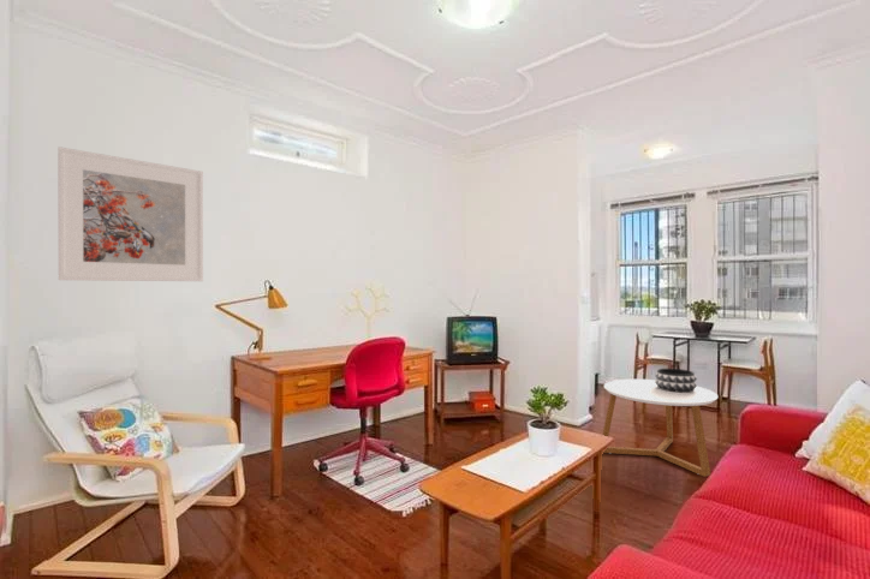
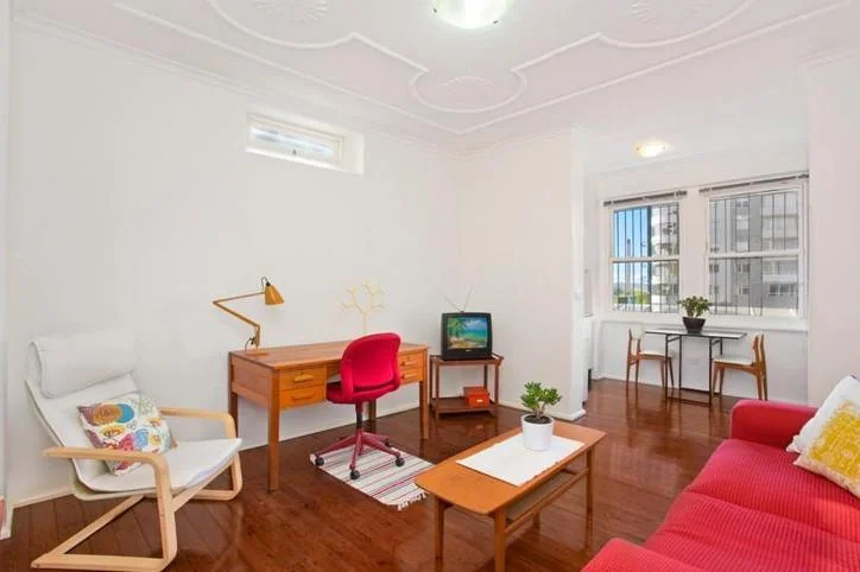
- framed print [56,145,204,282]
- decorative bowl [654,368,698,393]
- coffee table [601,378,719,478]
